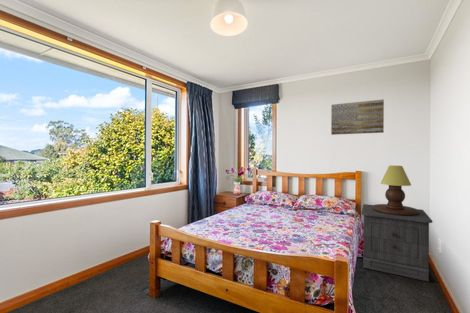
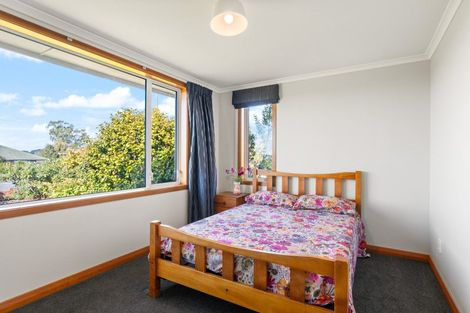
- table lamp [373,165,419,216]
- nightstand [360,203,433,283]
- wall art [330,98,385,136]
